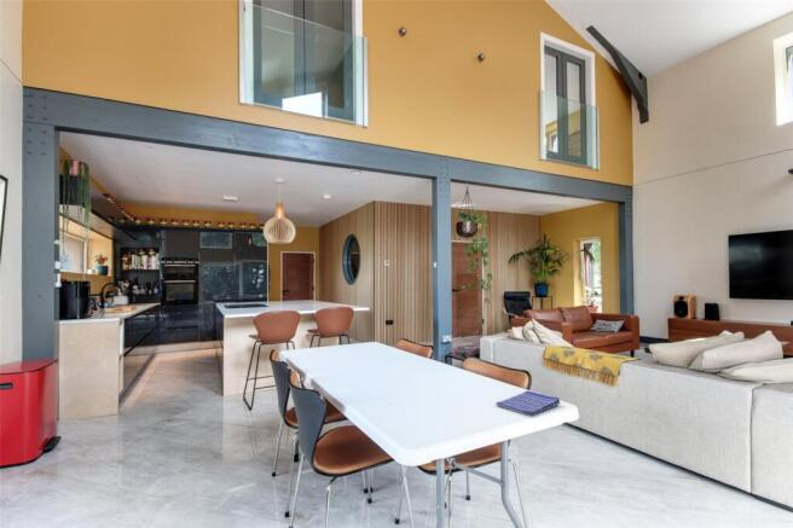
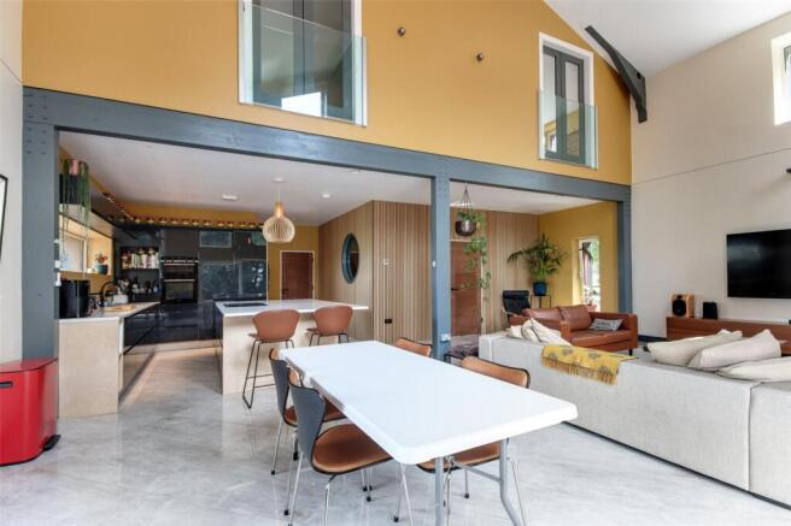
- dish towel [494,389,561,418]
